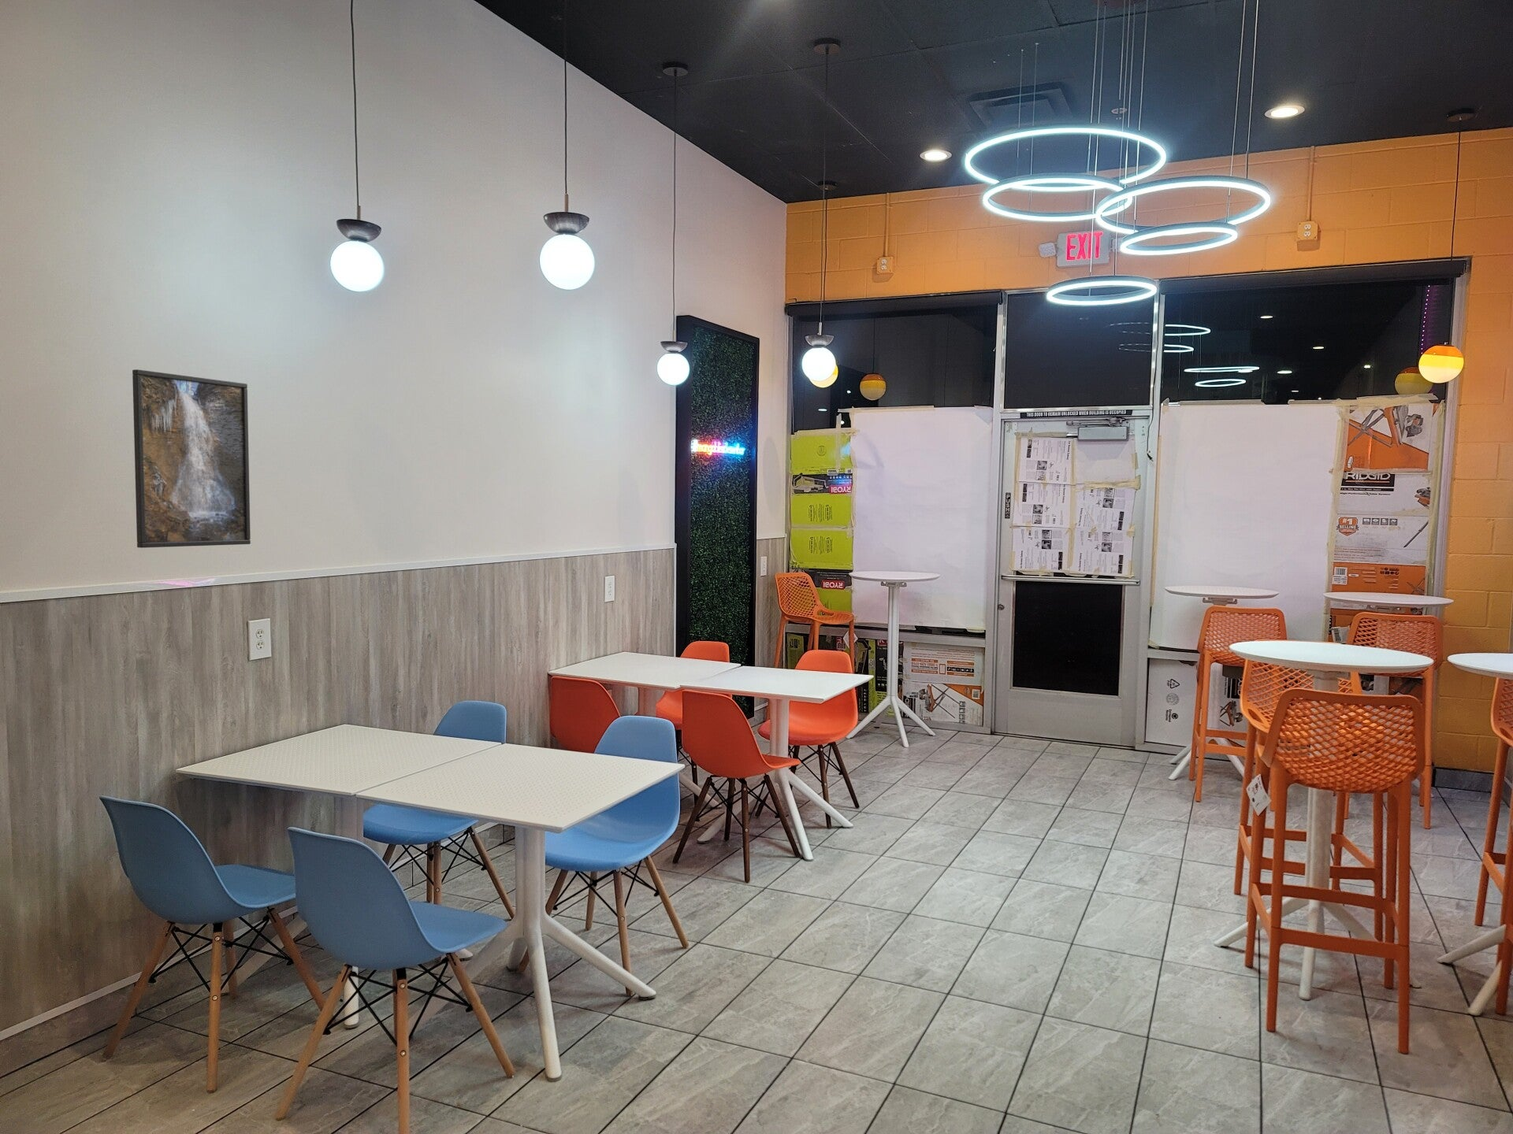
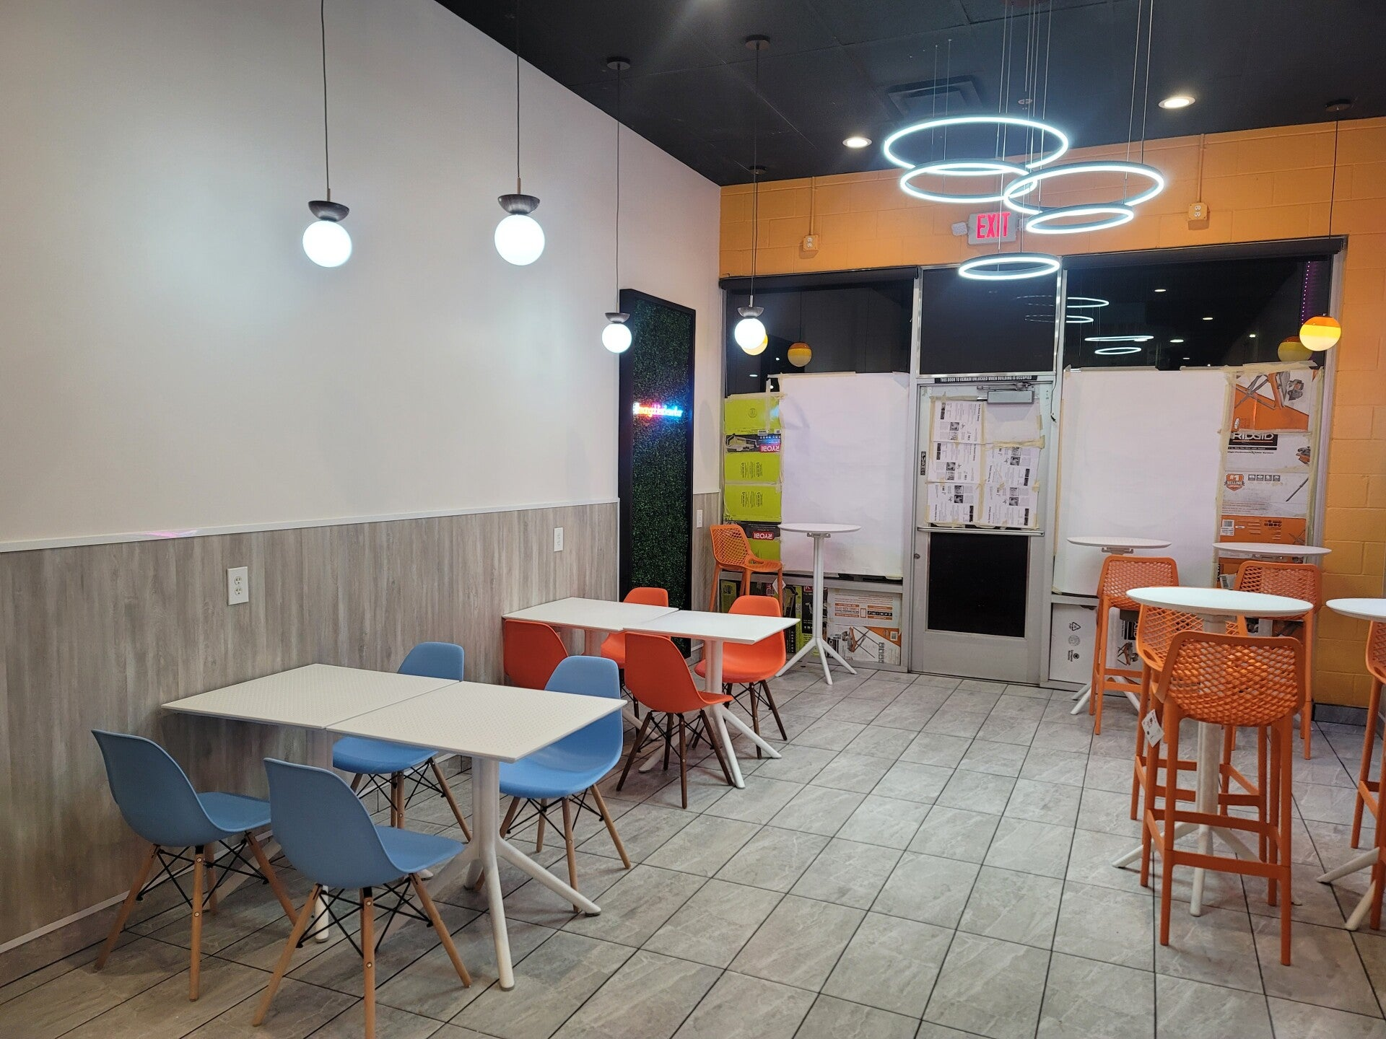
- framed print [131,368,251,549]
